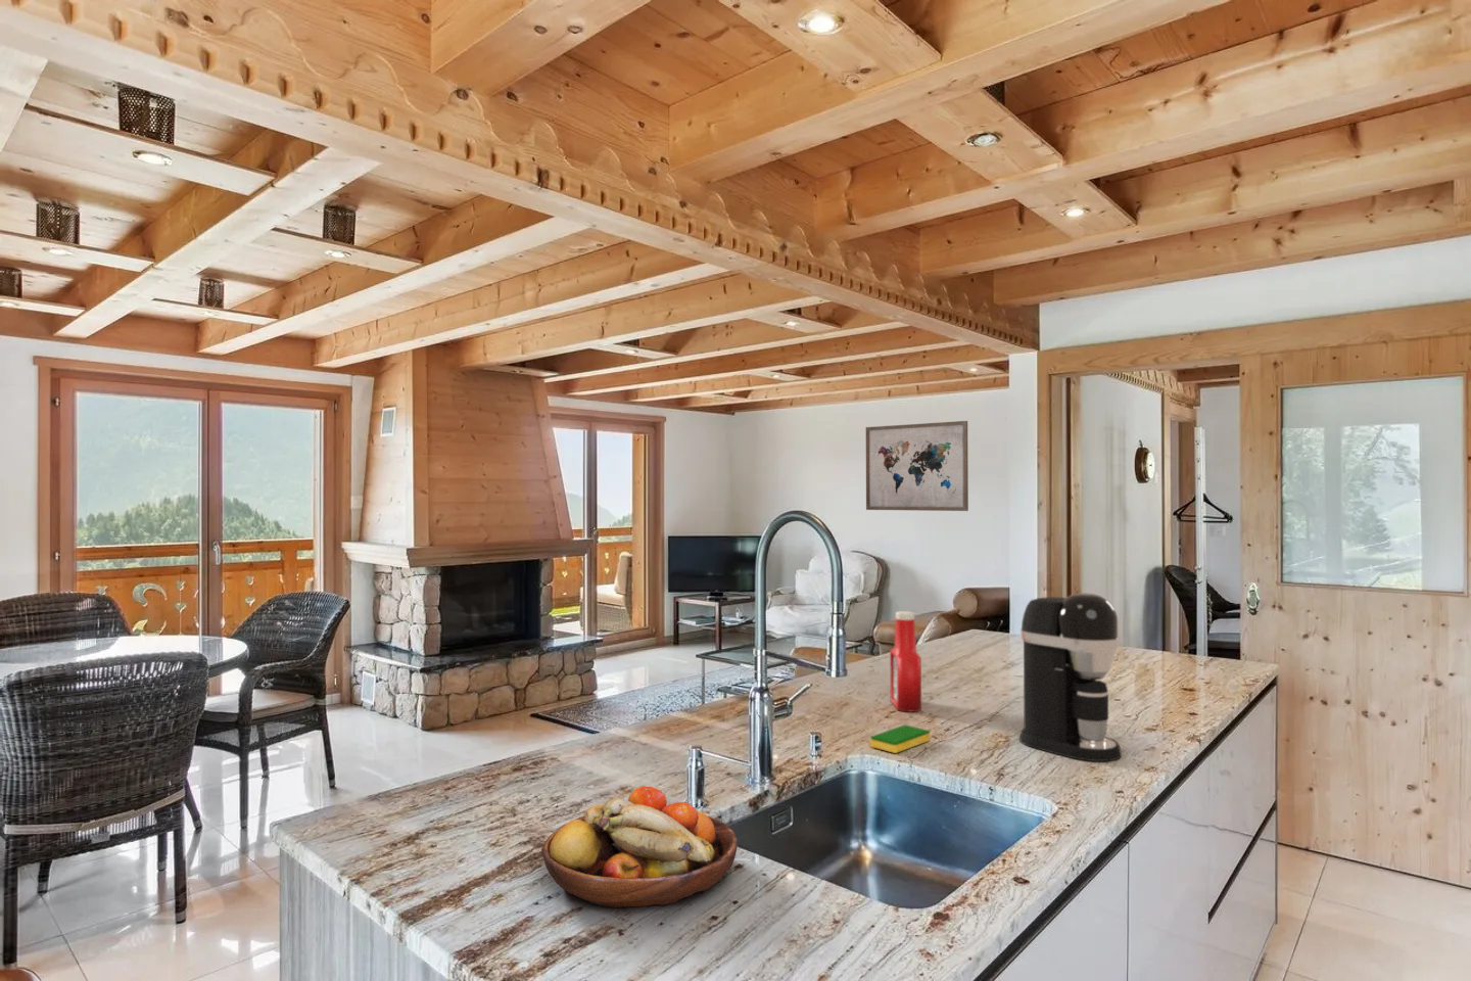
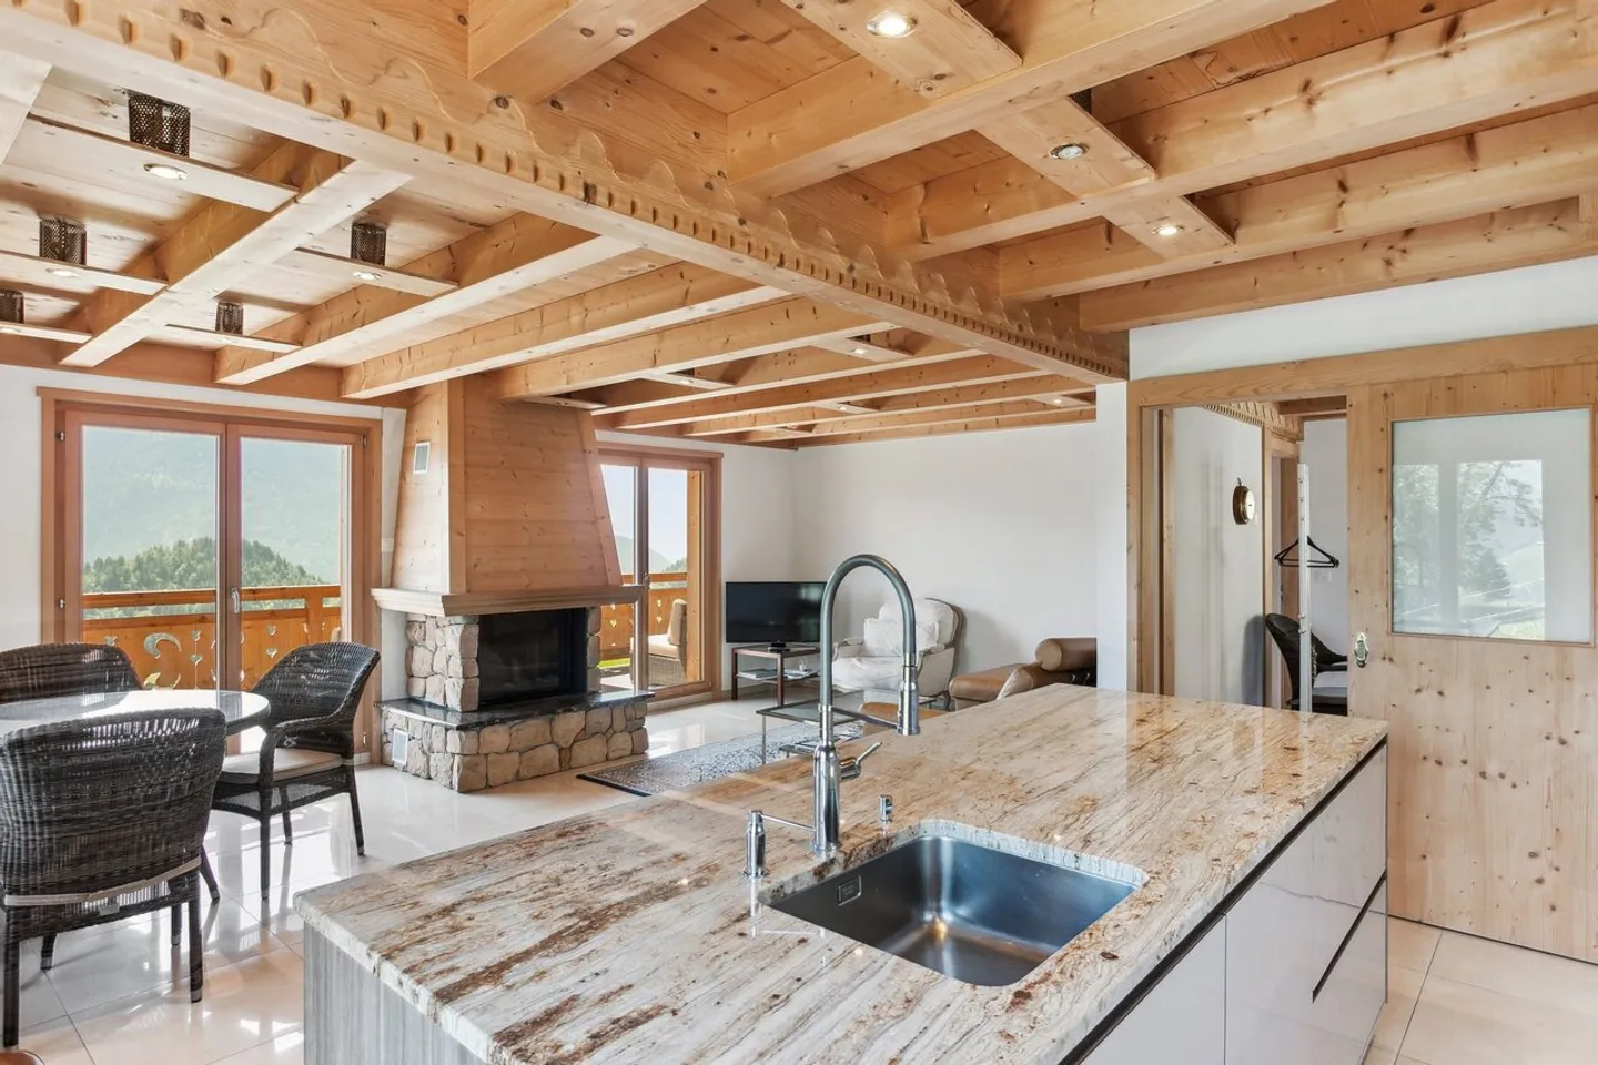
- coffee maker [1019,591,1123,762]
- dish sponge [869,724,930,754]
- soap bottle [889,610,923,713]
- fruit bowl [541,785,739,909]
- wall art [866,420,970,512]
